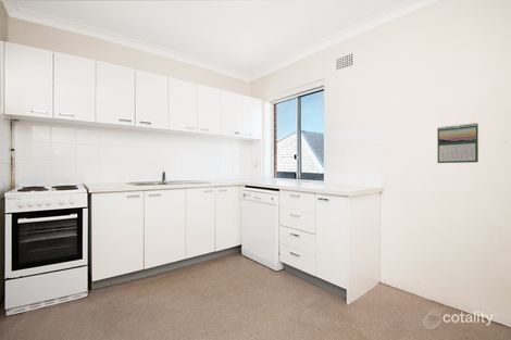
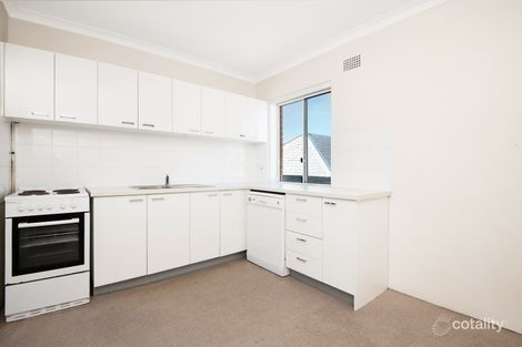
- calendar [436,122,479,164]
